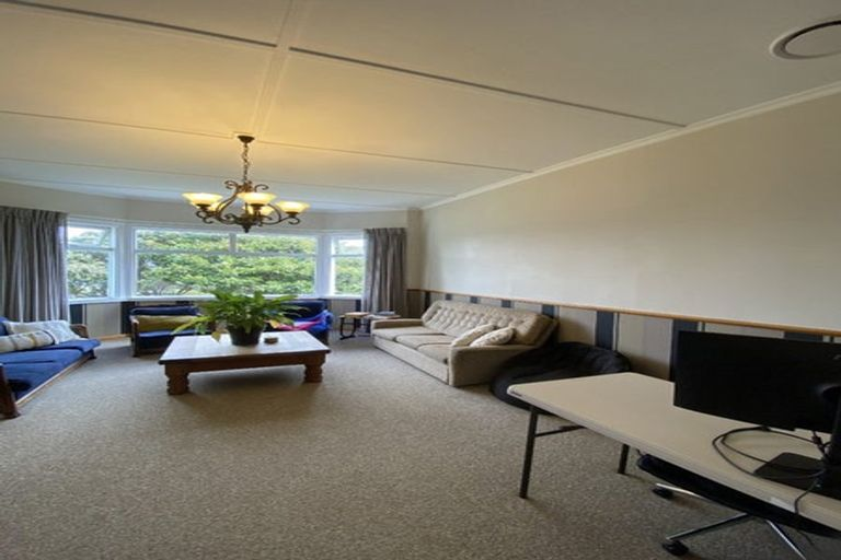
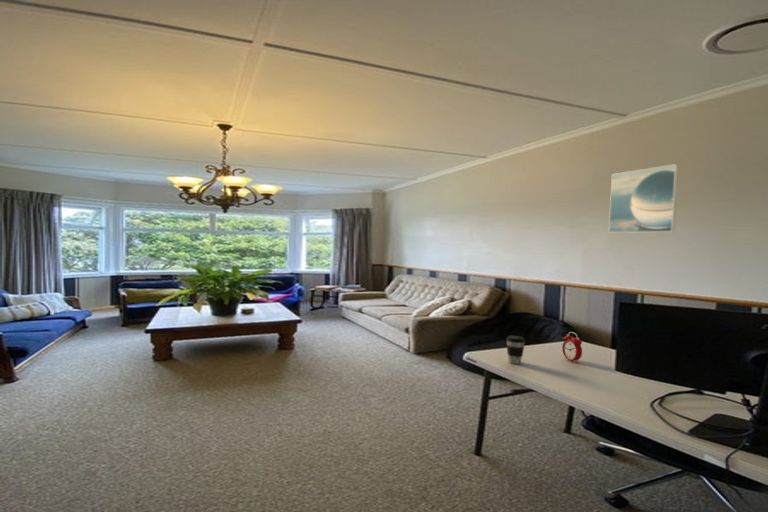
+ coffee cup [505,335,526,365]
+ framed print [608,163,679,234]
+ alarm clock [561,331,583,363]
